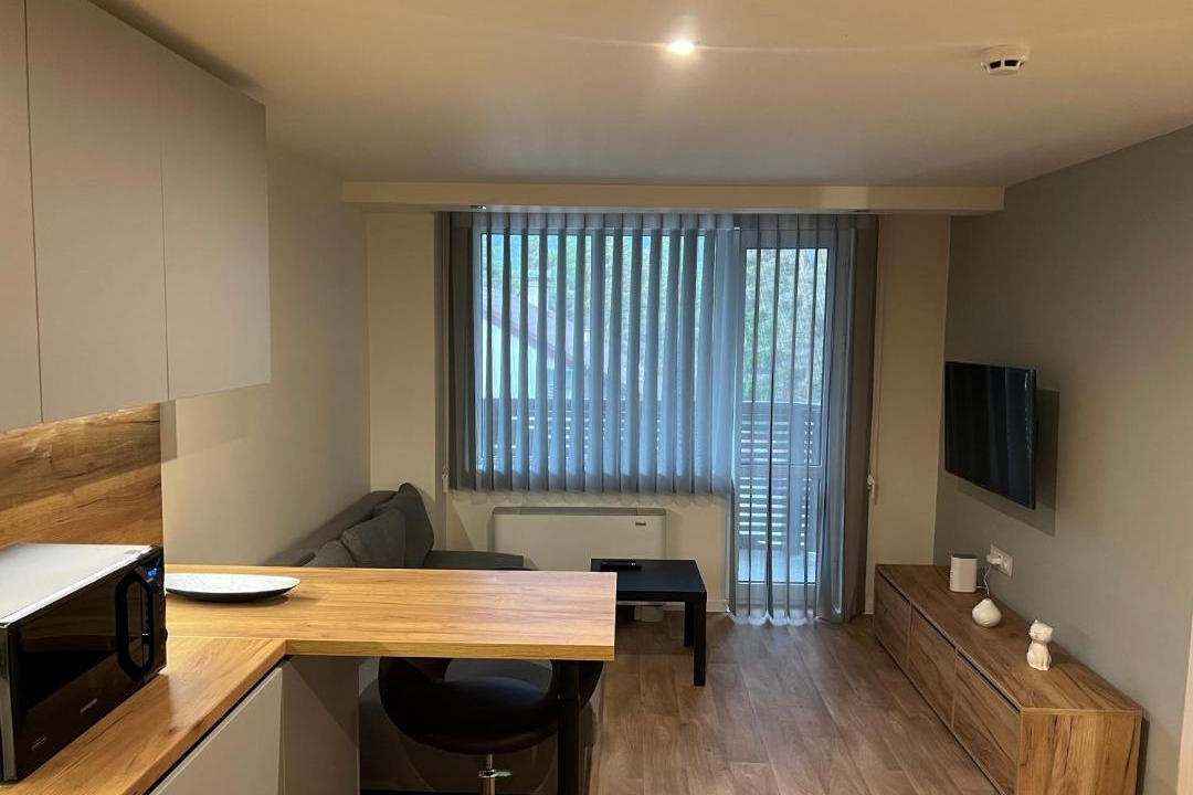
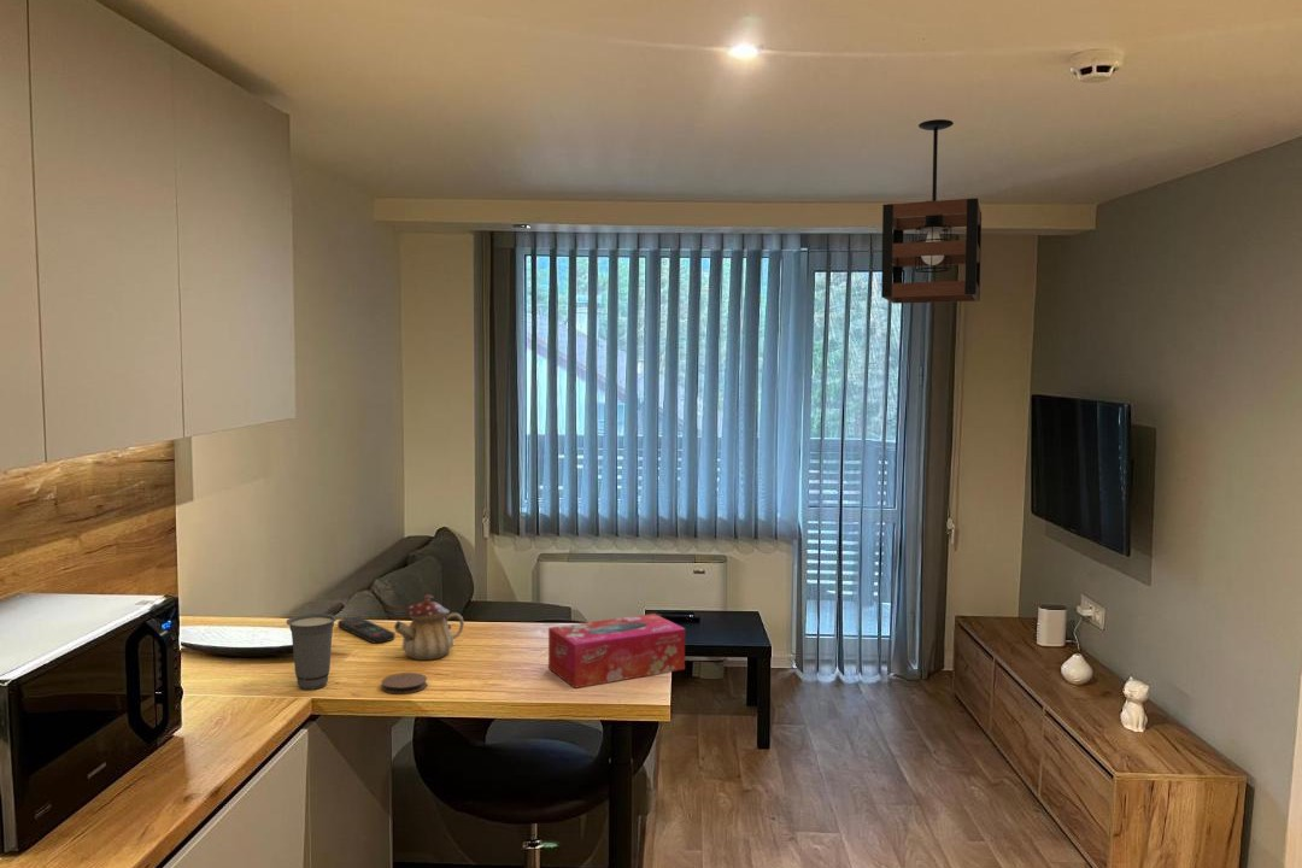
+ pendant light [880,118,983,305]
+ tissue box [547,612,686,690]
+ teapot [393,593,465,661]
+ cup [286,612,339,691]
+ coaster [381,671,428,694]
+ remote control [336,616,397,644]
